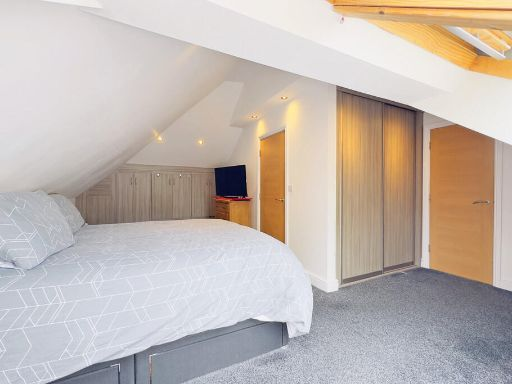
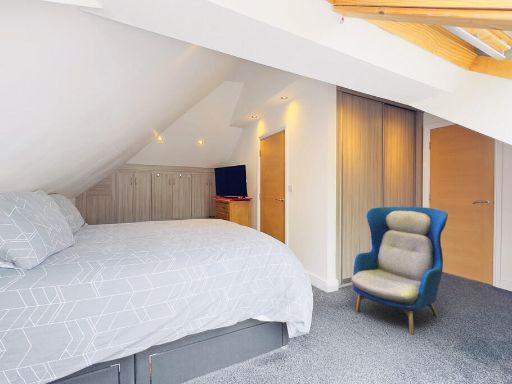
+ armchair [350,206,449,336]
